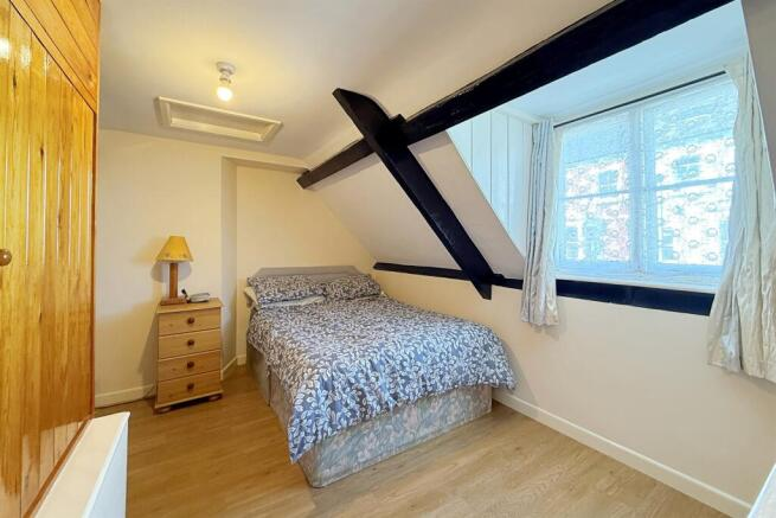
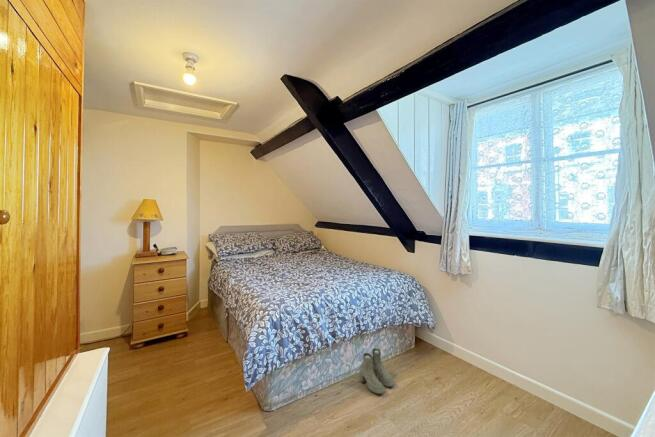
+ boots [358,348,395,395]
